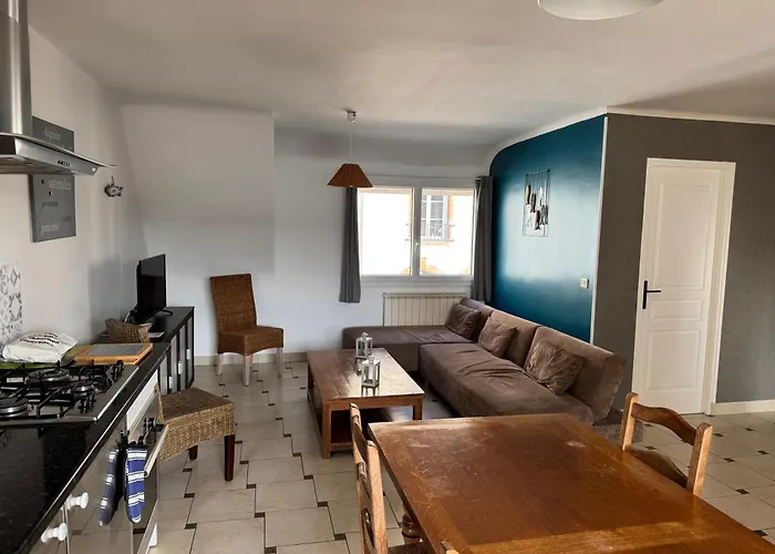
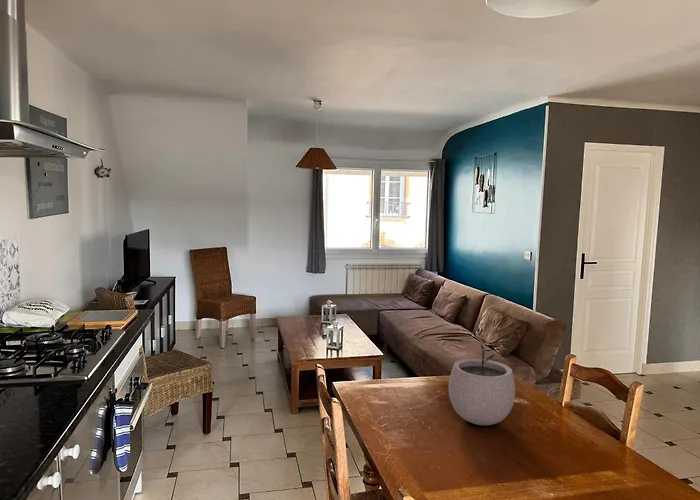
+ plant pot [448,343,516,426]
